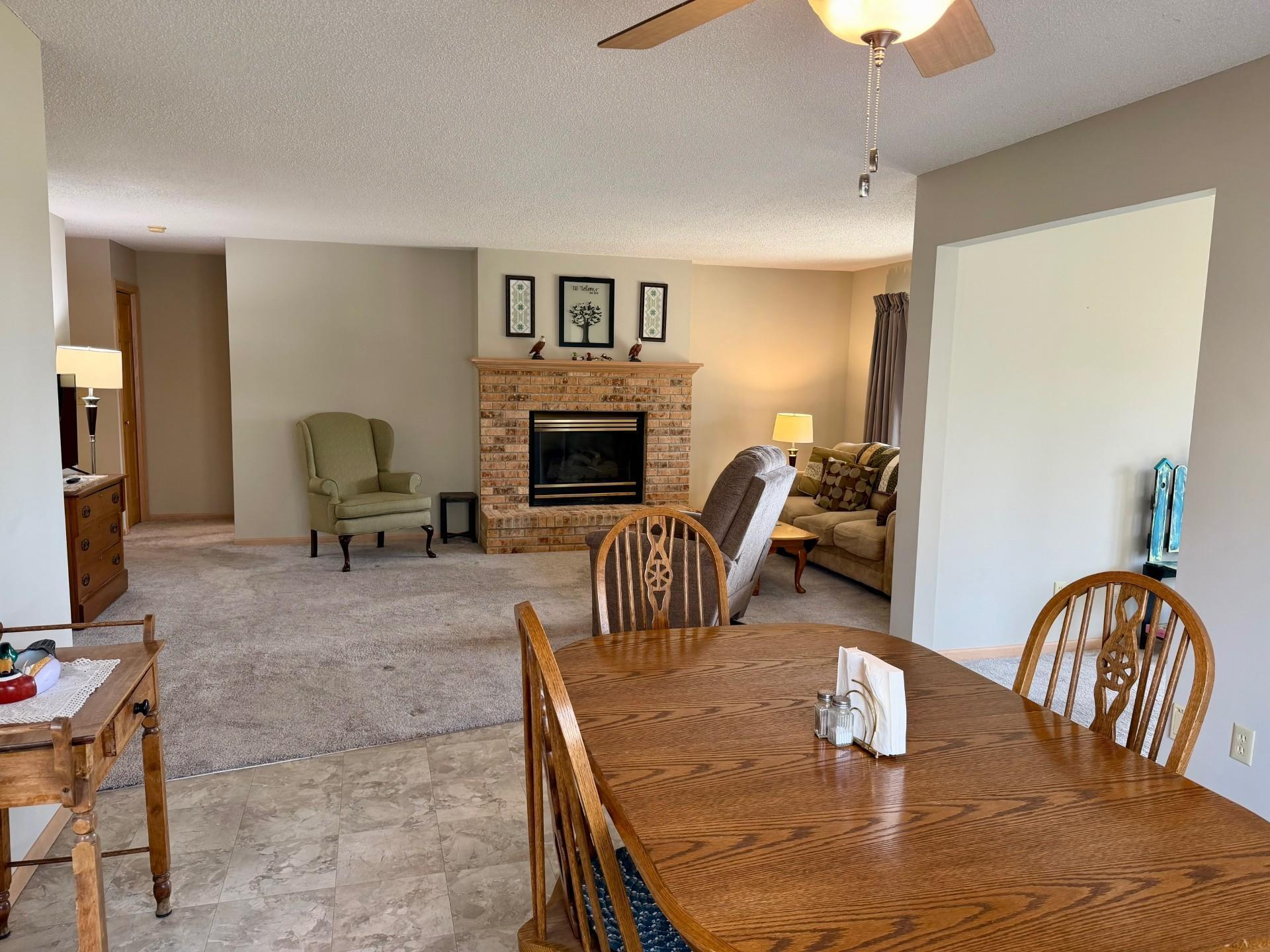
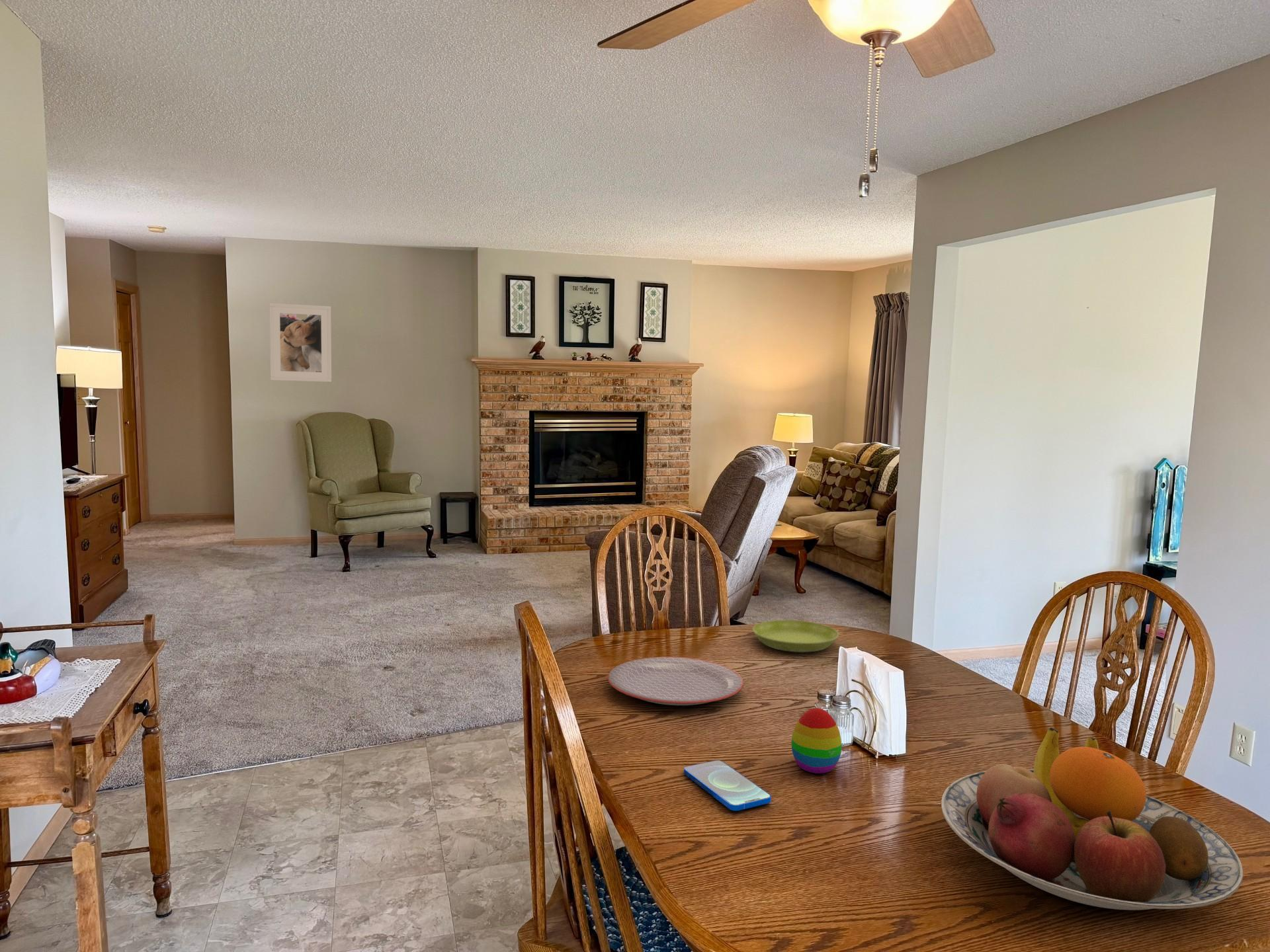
+ saucer [752,619,839,653]
+ plate [607,656,744,706]
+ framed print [269,302,332,383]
+ fruit bowl [941,727,1244,911]
+ smartphone [683,760,772,811]
+ decorative egg [791,707,842,774]
